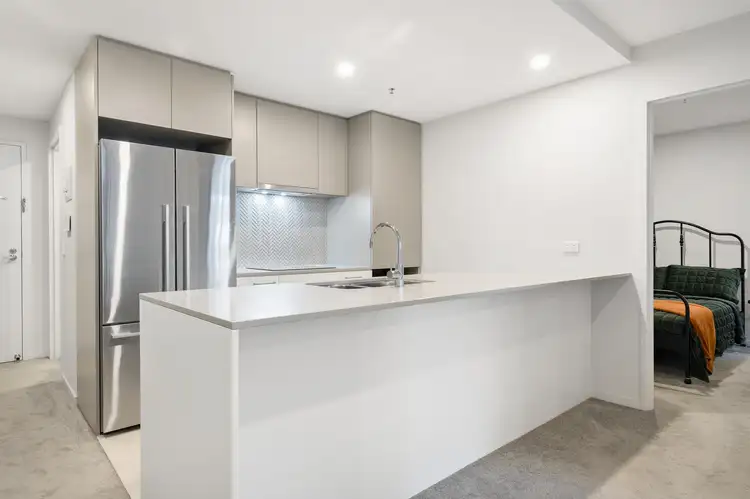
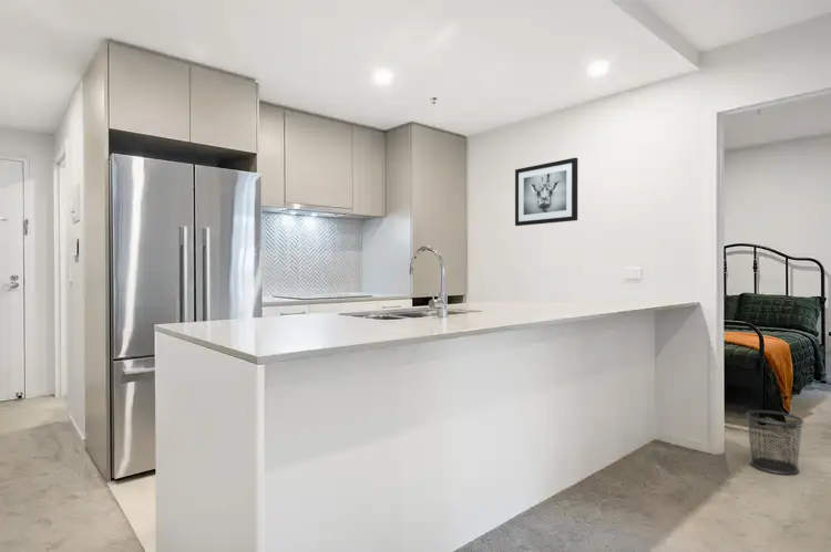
+ wall art [514,157,578,227]
+ waste bin [745,409,804,476]
